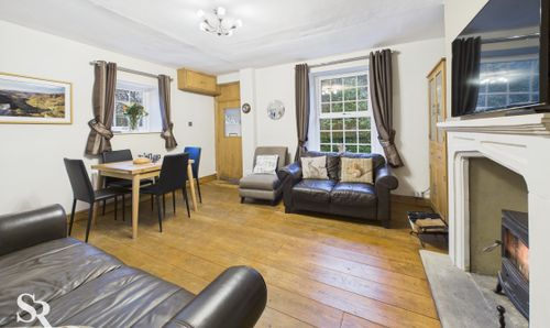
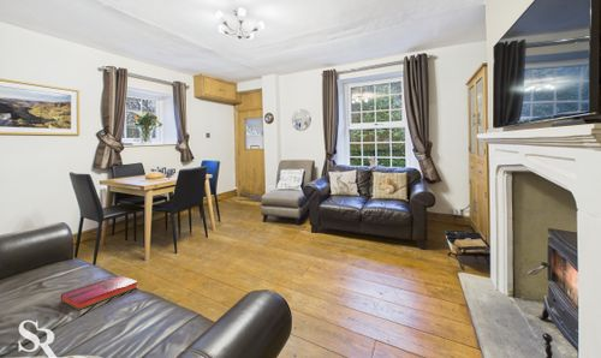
+ hardback book [60,274,139,311]
